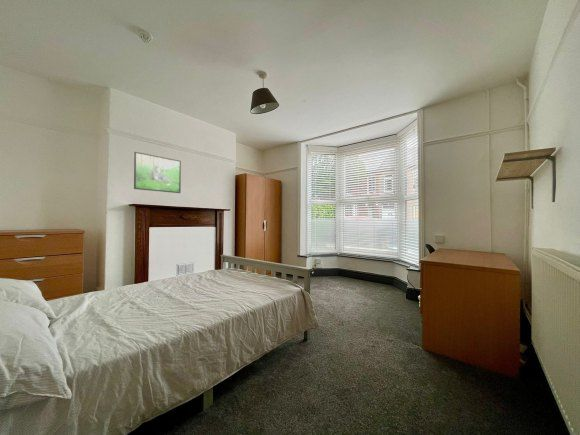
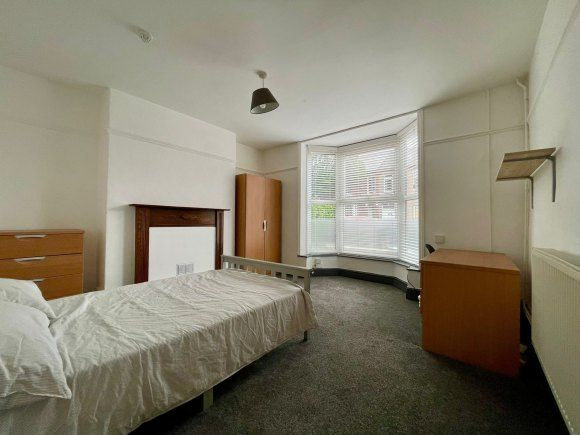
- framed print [133,151,182,194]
